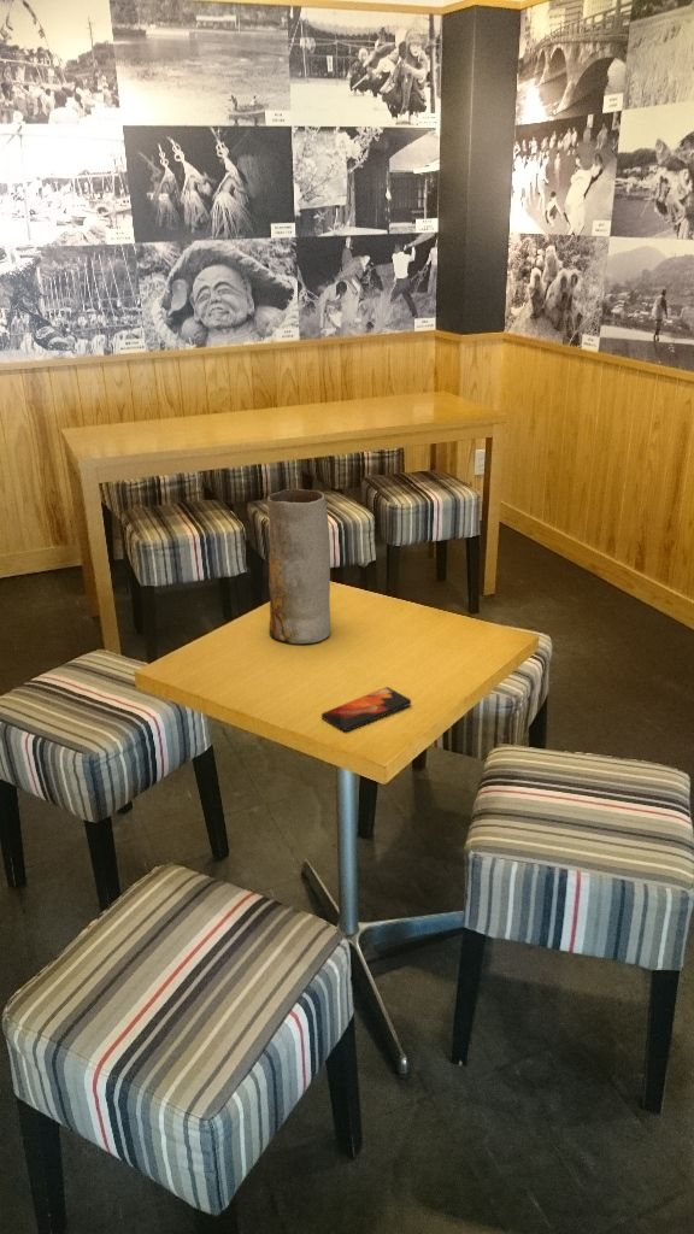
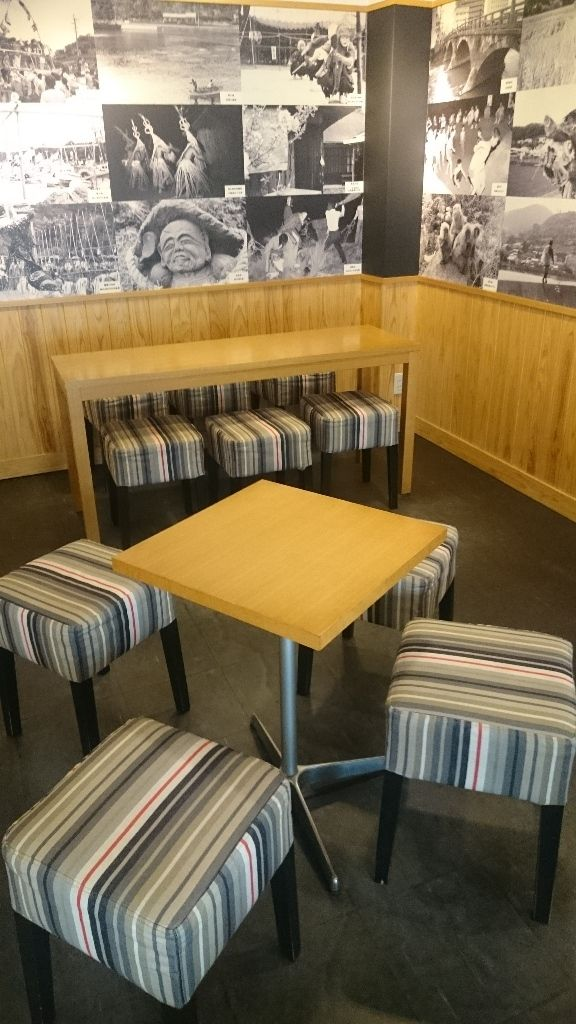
- vase [266,488,331,645]
- smartphone [320,686,412,733]
